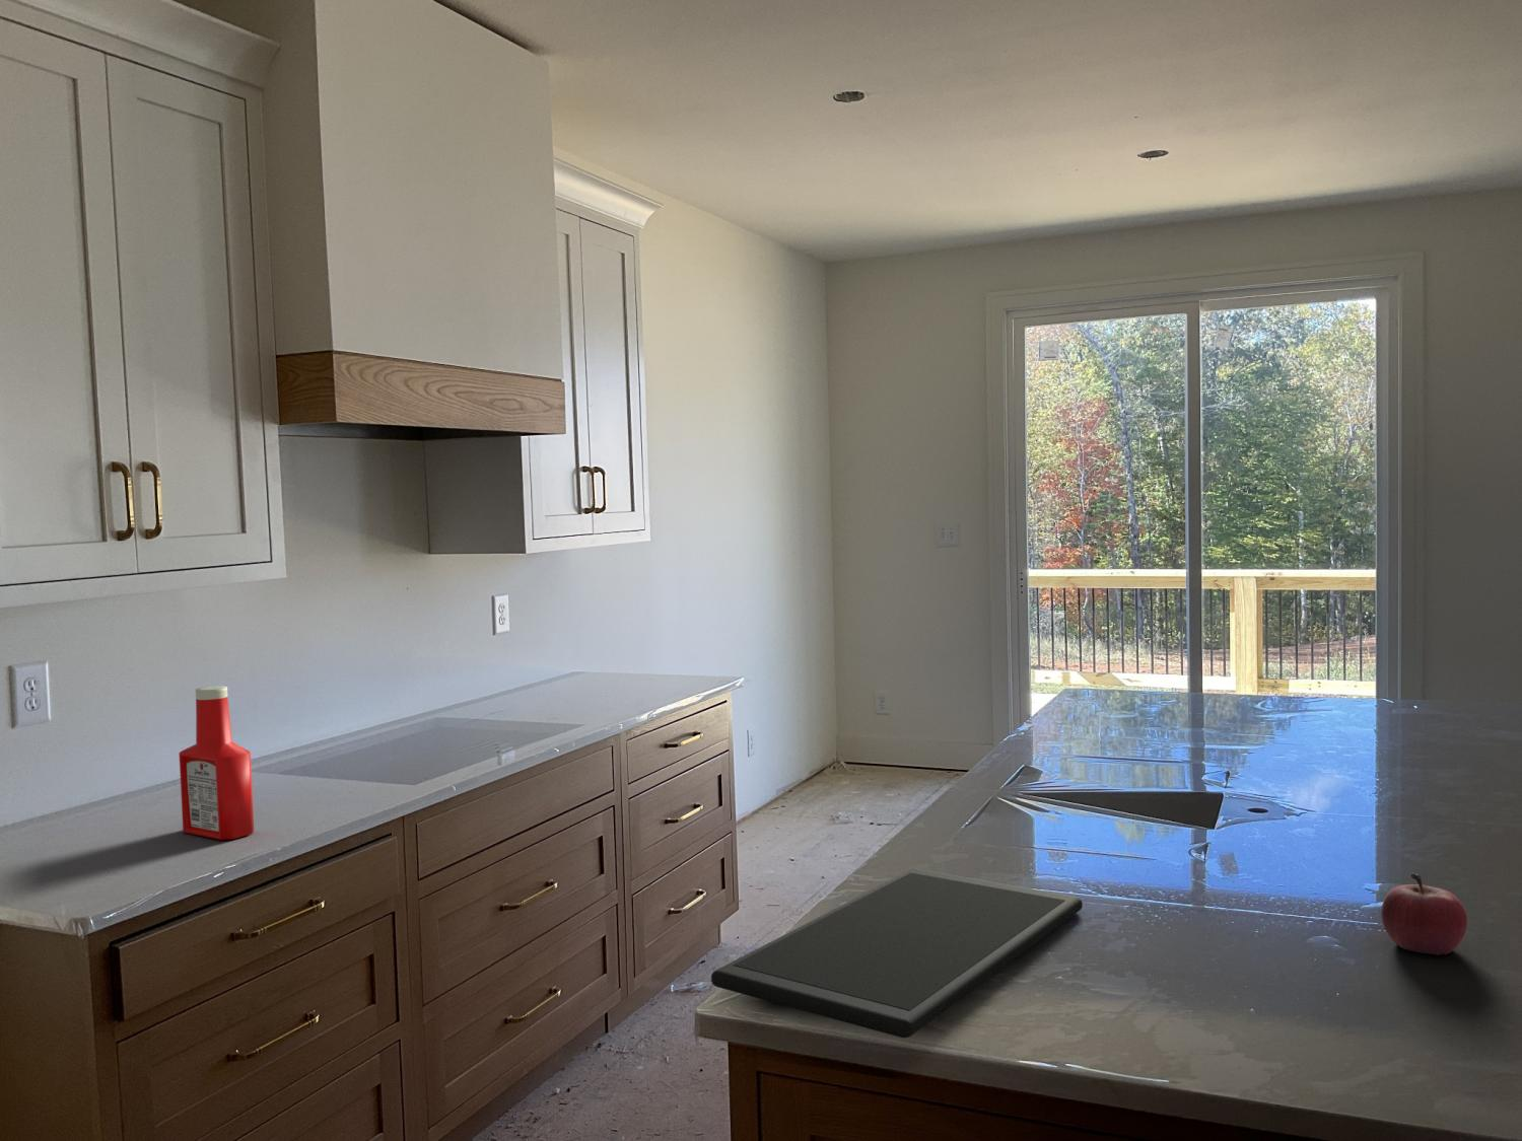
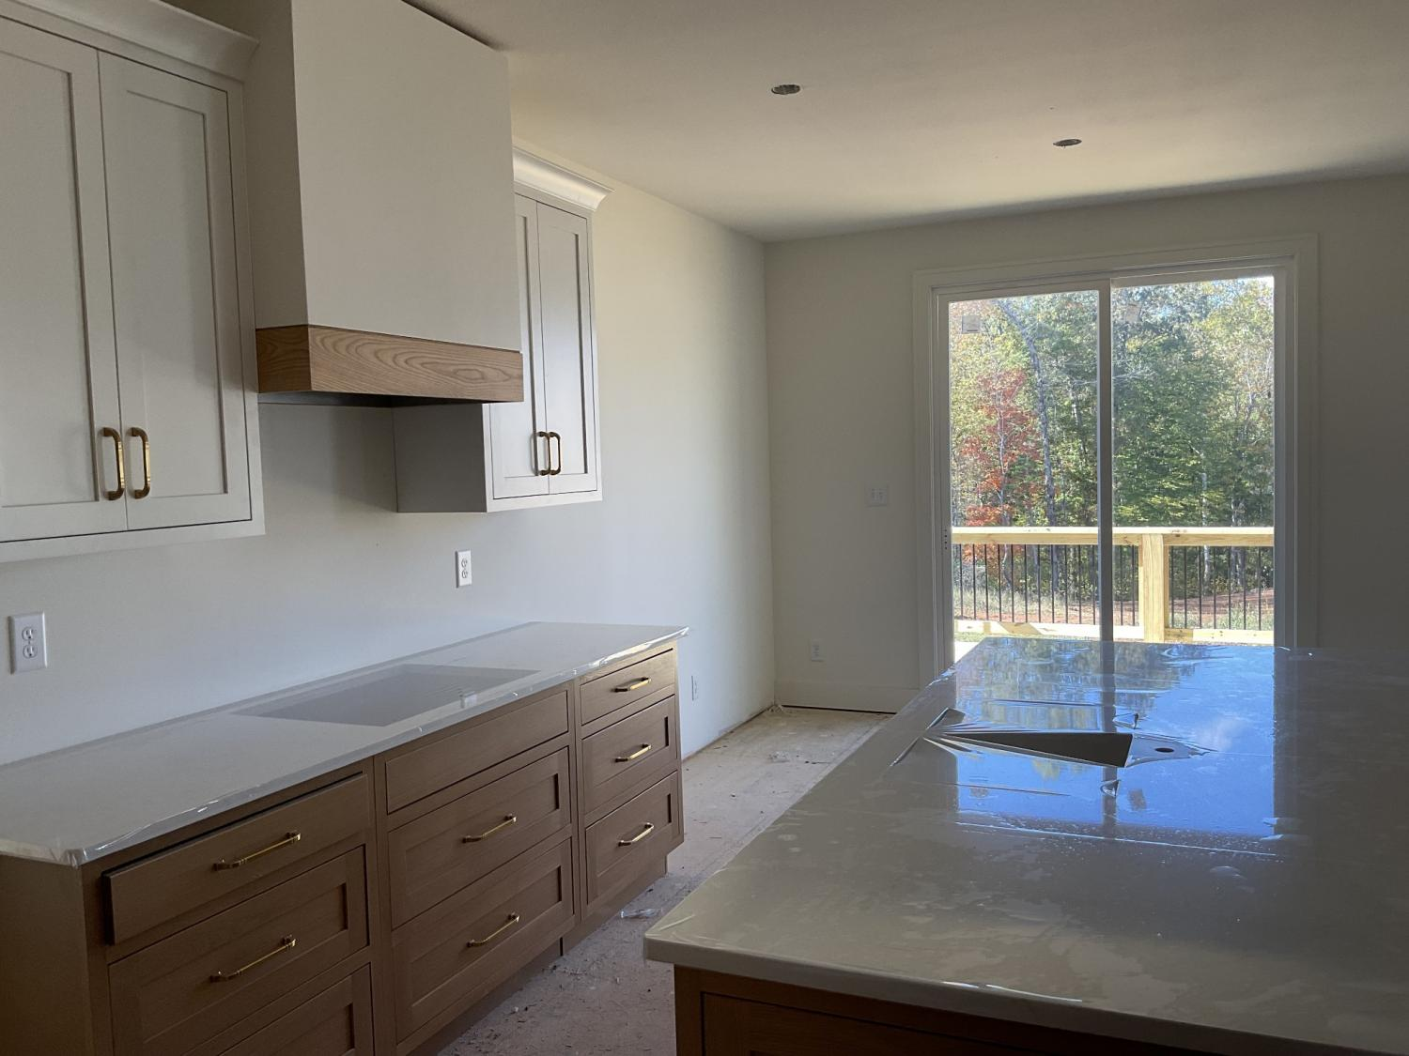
- fruit [1379,873,1468,956]
- soap bottle [179,686,255,841]
- cutting board [711,868,1083,1039]
